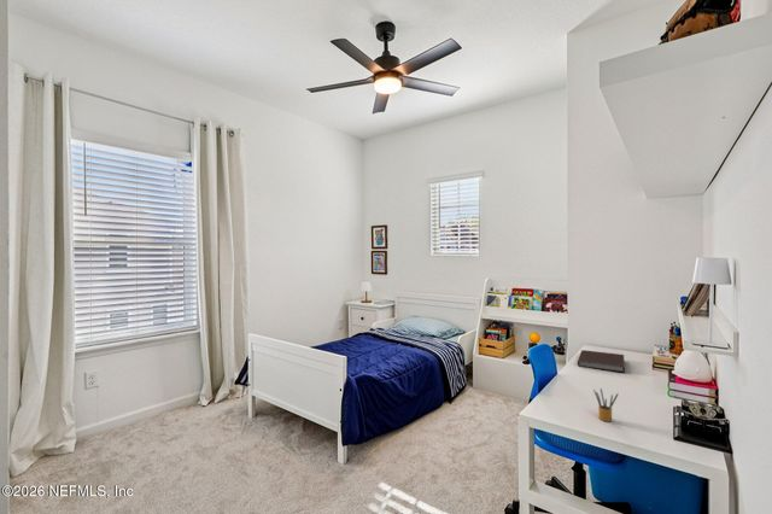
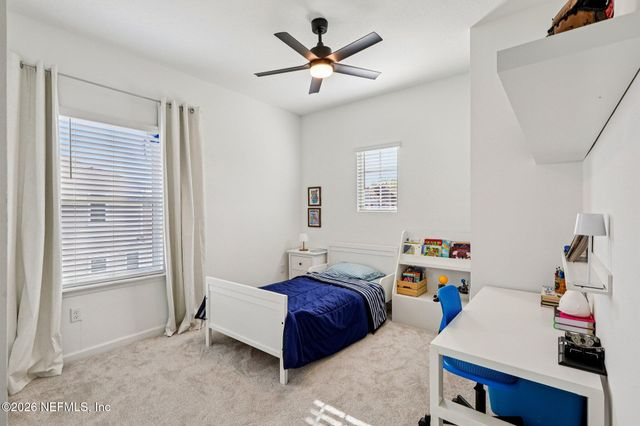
- pencil box [592,387,619,422]
- notebook [577,349,626,374]
